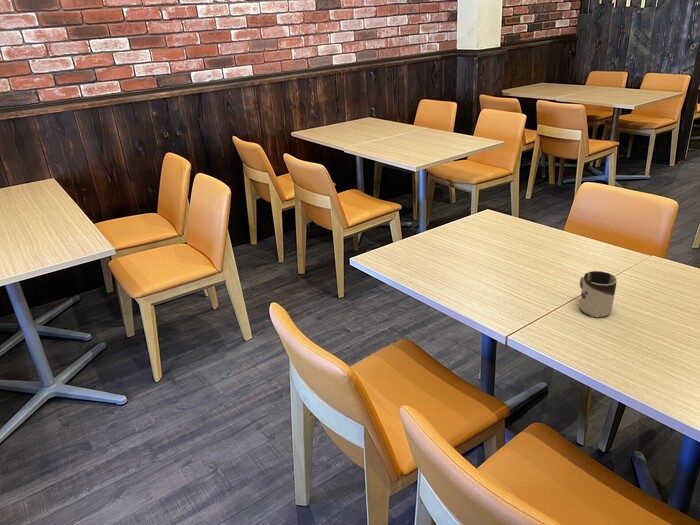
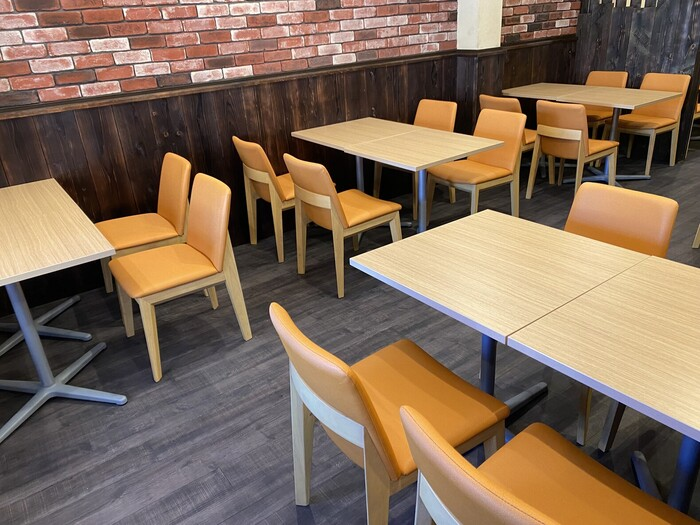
- cup [579,270,618,318]
